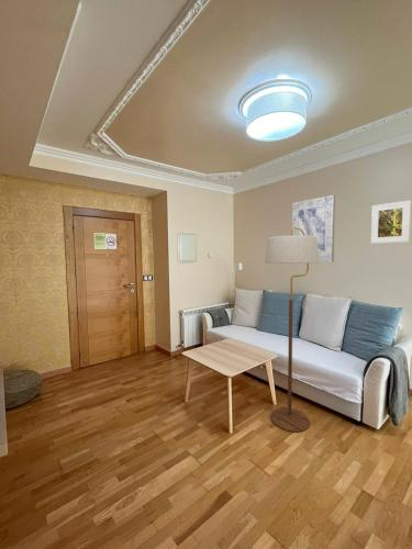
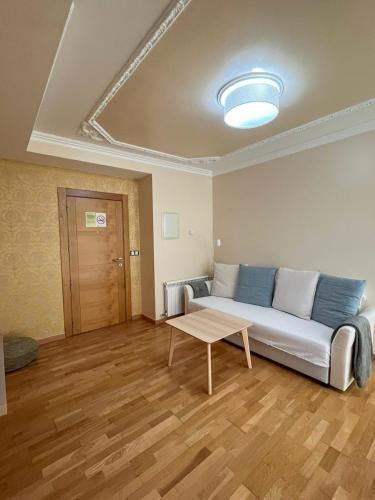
- wall art [291,194,336,262]
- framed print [370,200,412,245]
- floor lamp [264,227,321,433]
